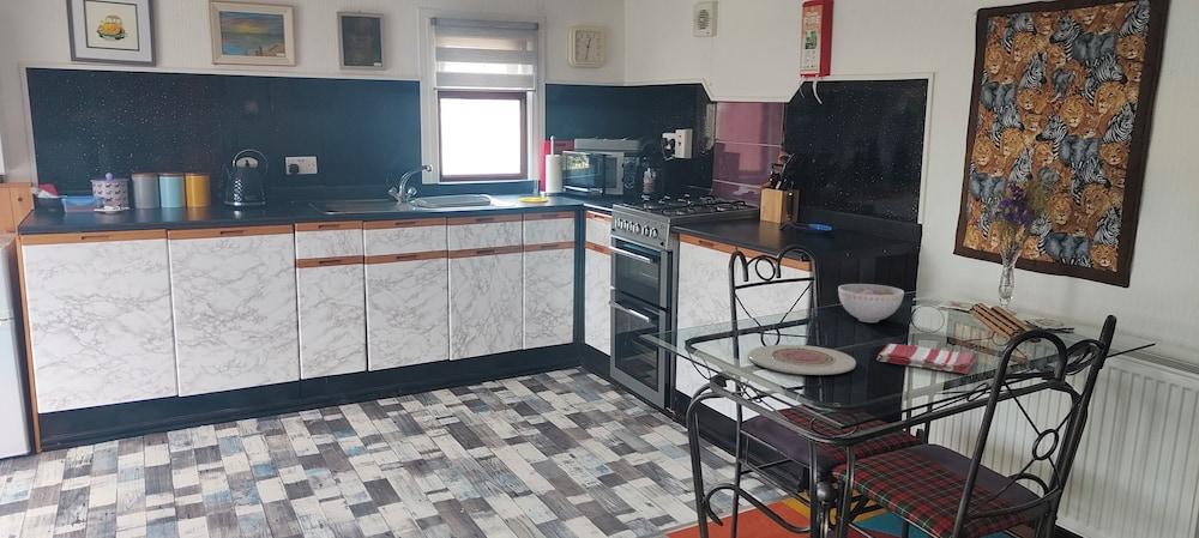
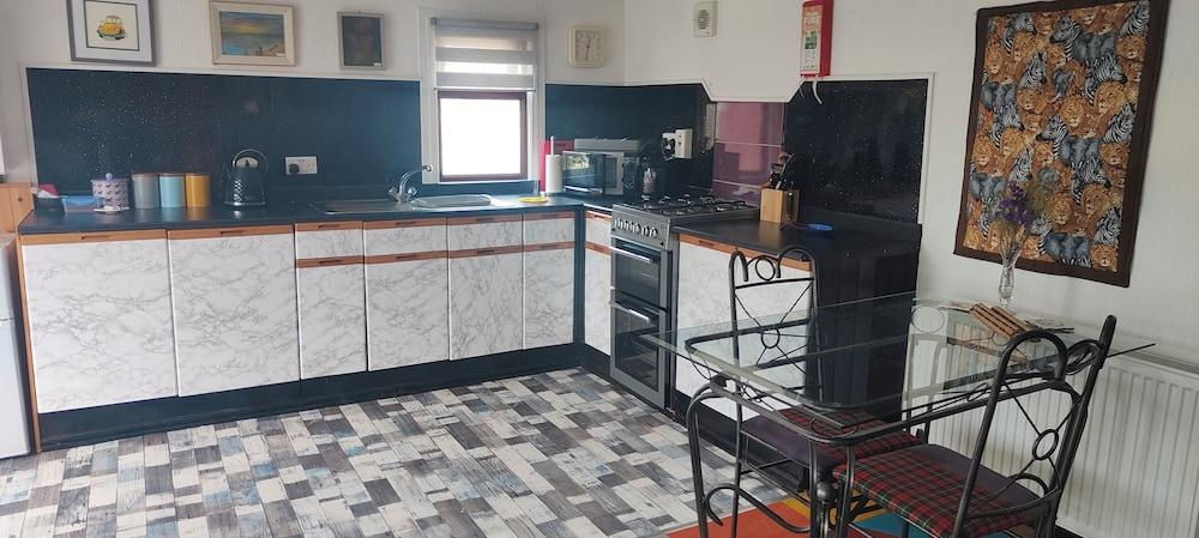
- plate [748,344,857,376]
- dish towel [875,343,977,375]
- bowl [837,283,905,324]
